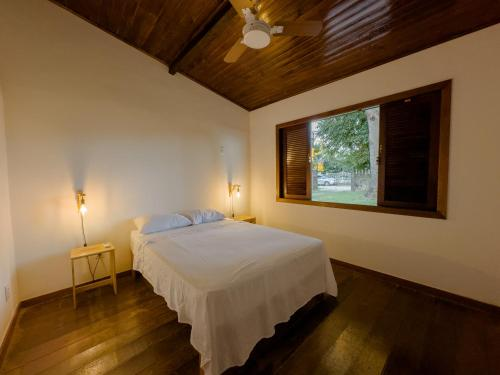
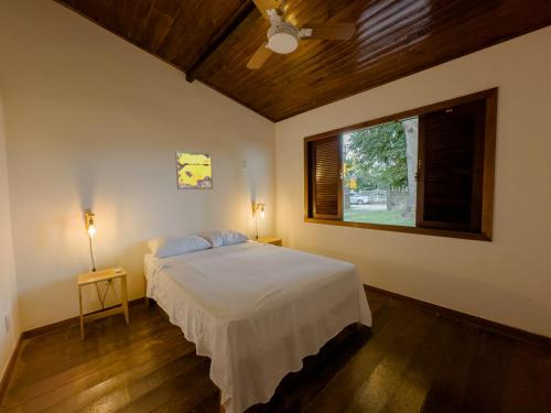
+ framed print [174,150,214,191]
